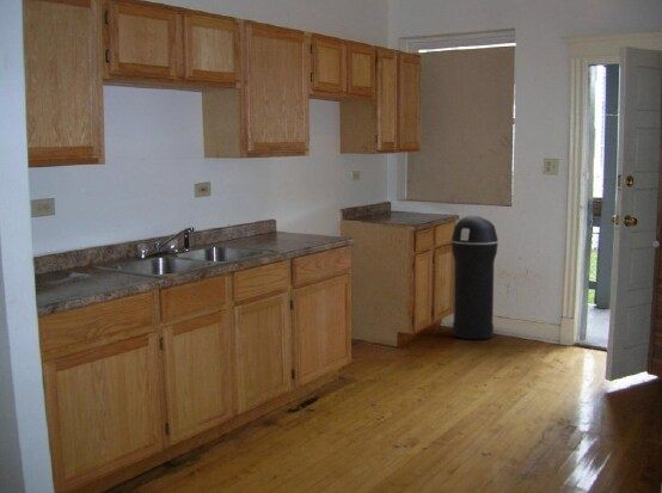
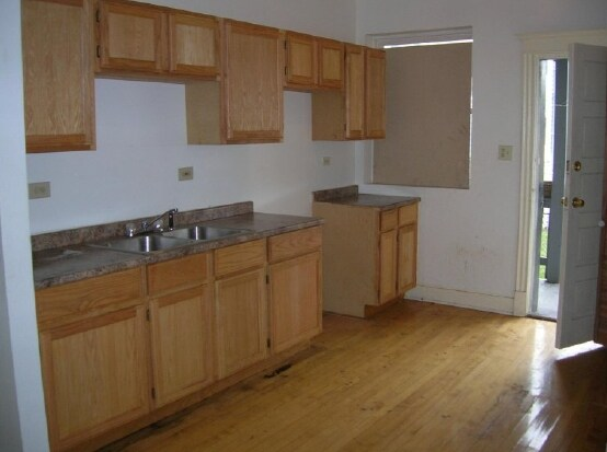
- trash can [450,215,499,340]
